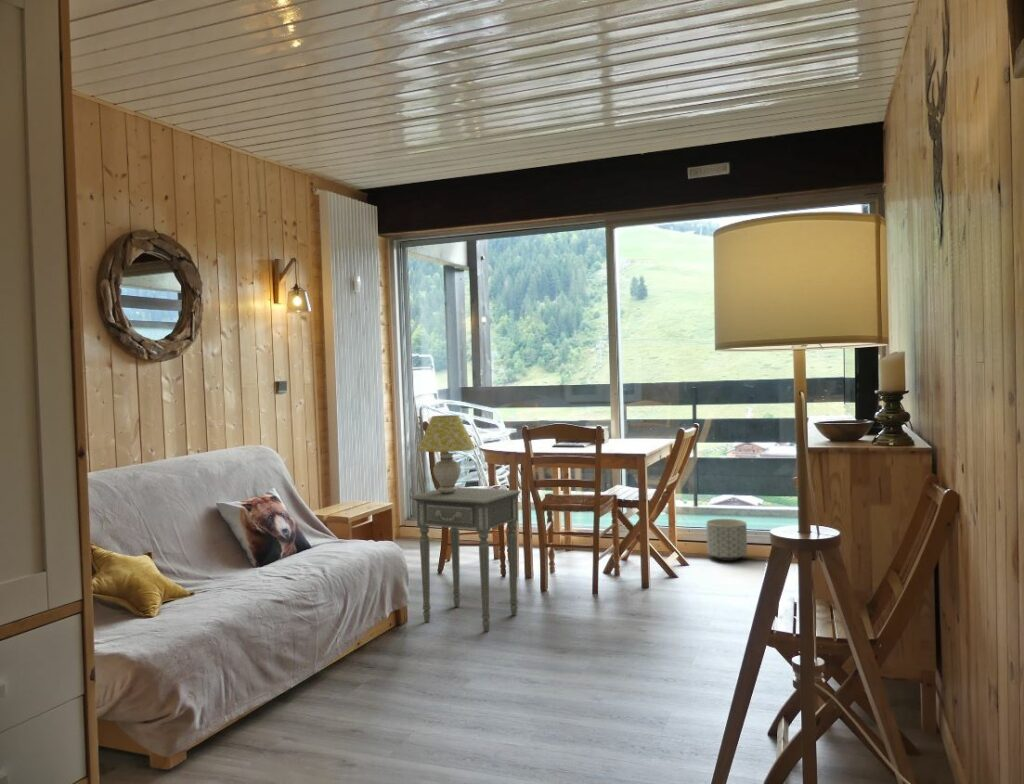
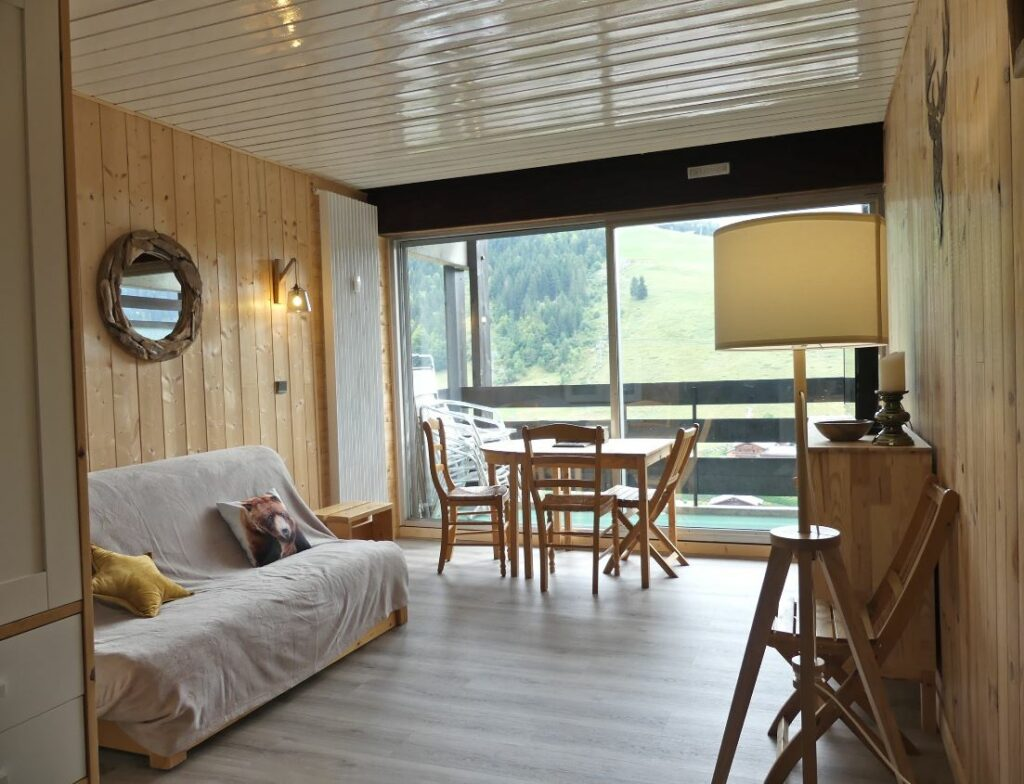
- planter [705,518,748,562]
- side table [409,486,522,633]
- table lamp [416,414,476,493]
